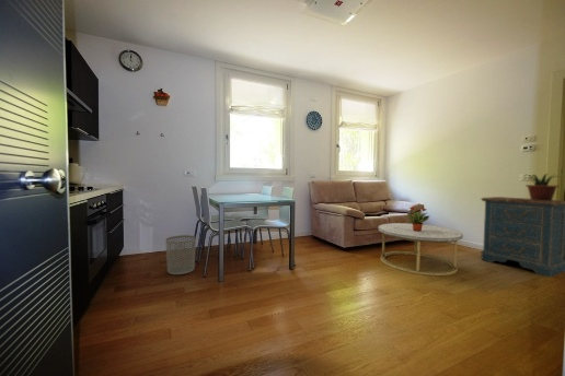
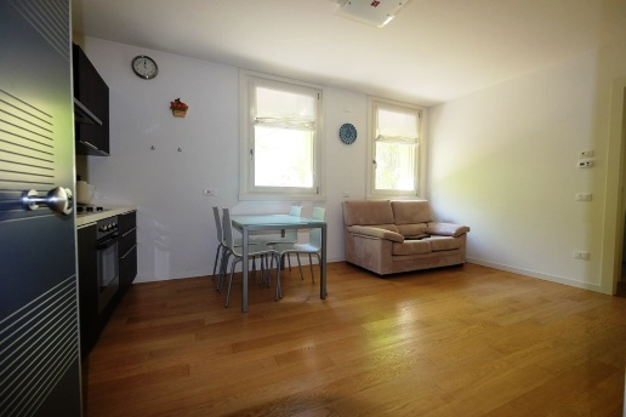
- potted plant [522,173,561,201]
- dresser [480,196,565,279]
- potted plant [405,204,430,232]
- waste bin [164,234,197,275]
- coffee table [377,222,464,277]
